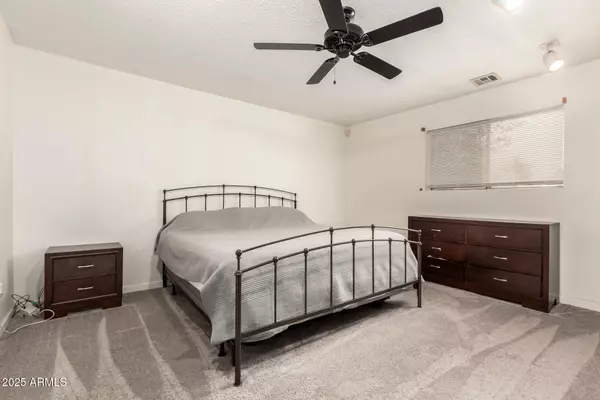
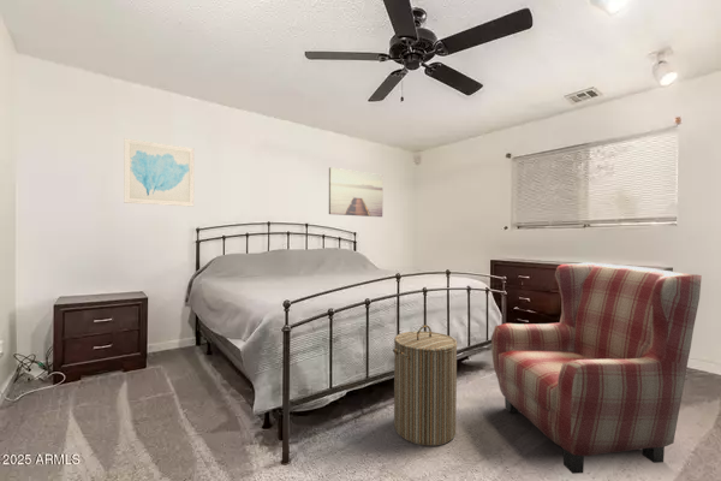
+ wall art [123,137,195,208]
+ wall art [328,166,383,218]
+ laundry hamper [392,325,458,447]
+ armchair [490,261,703,475]
